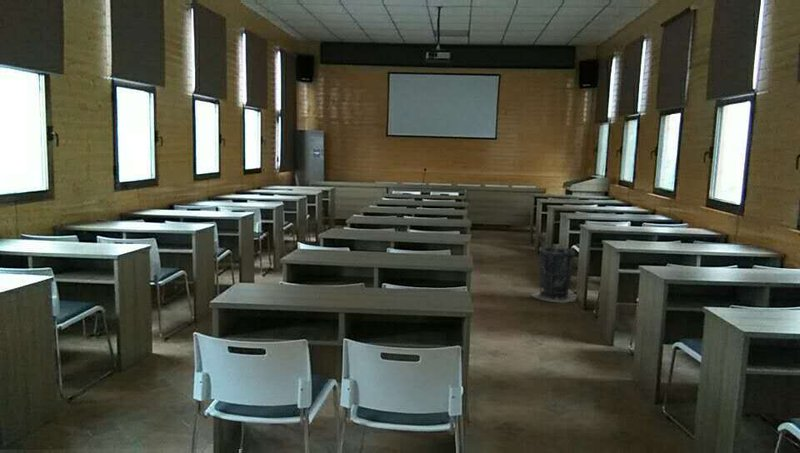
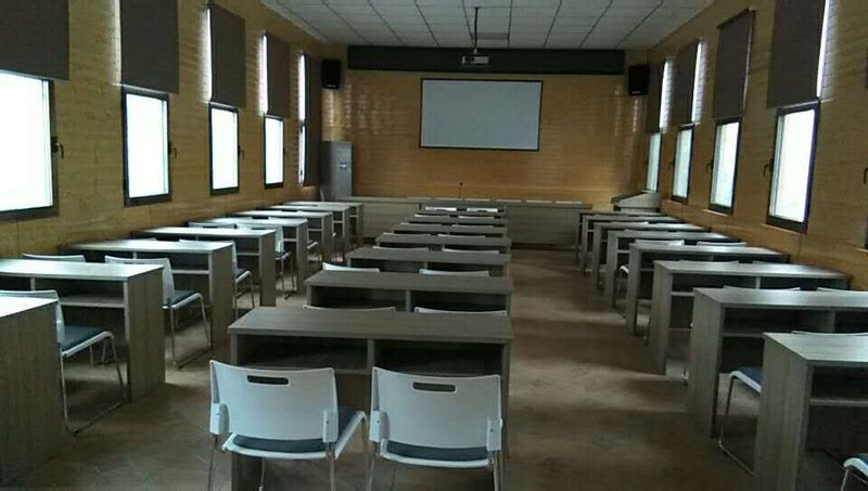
- trash can [531,246,577,303]
